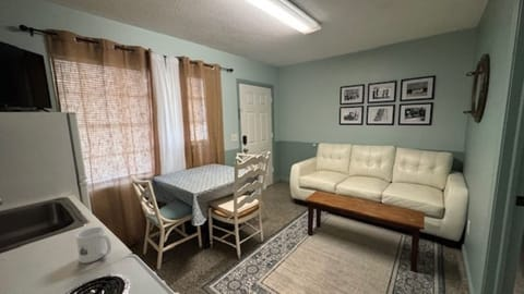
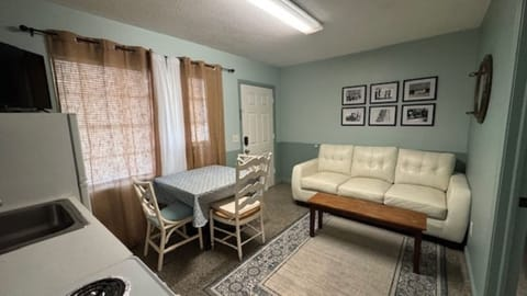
- mug [75,225,112,265]
